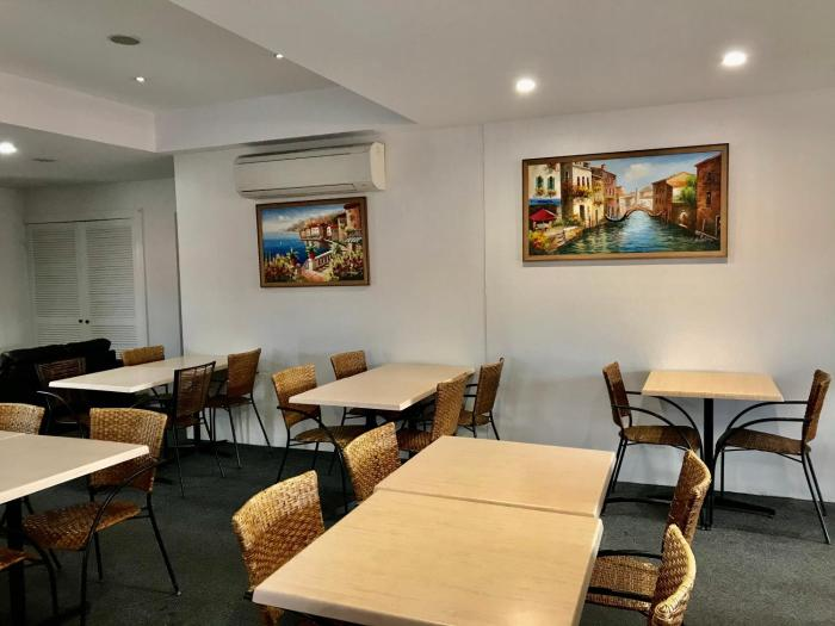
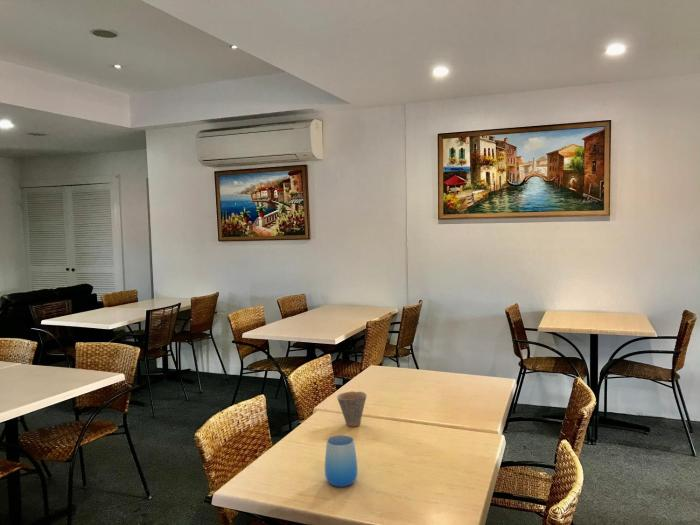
+ cup [336,390,368,427]
+ cup [324,434,358,488]
